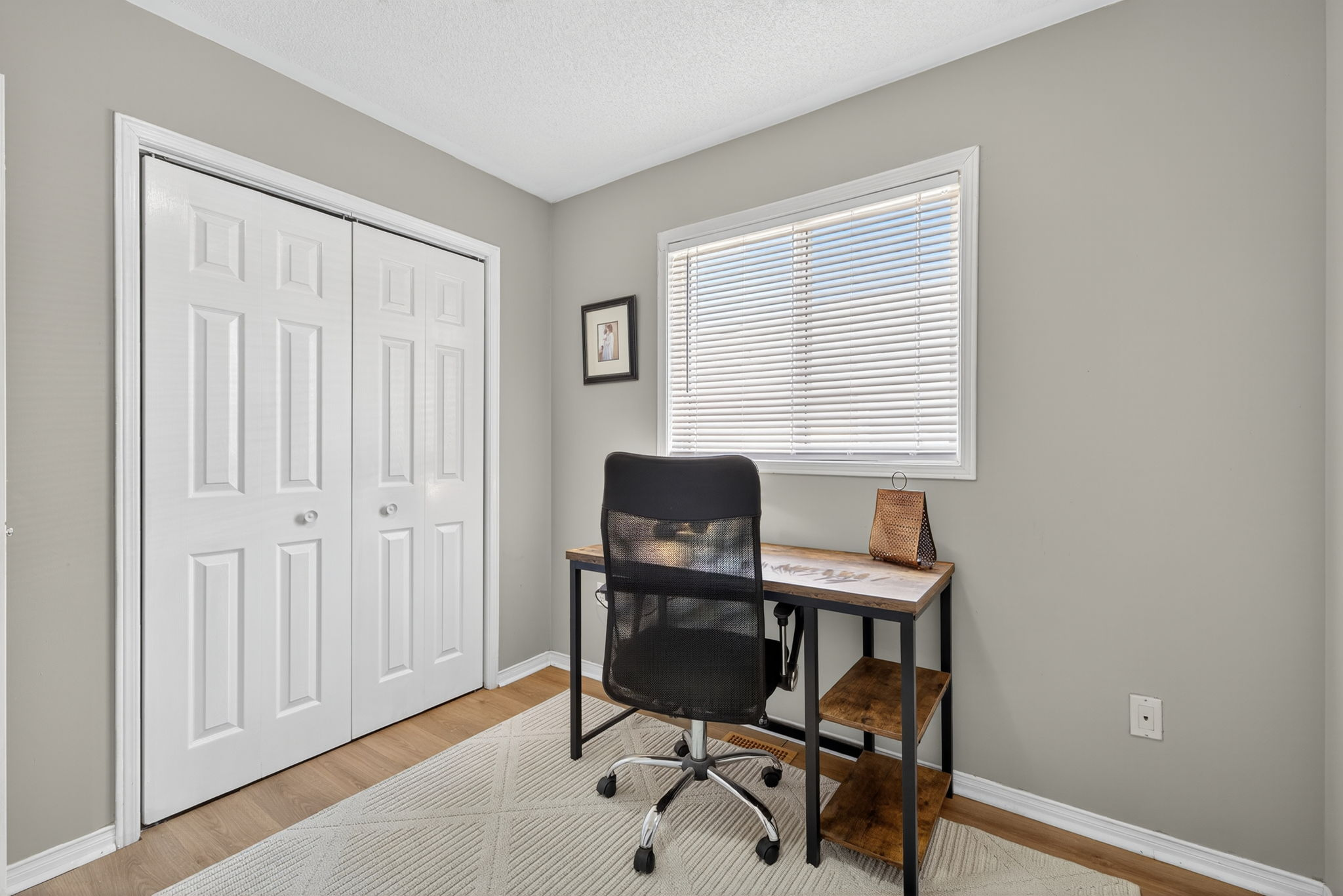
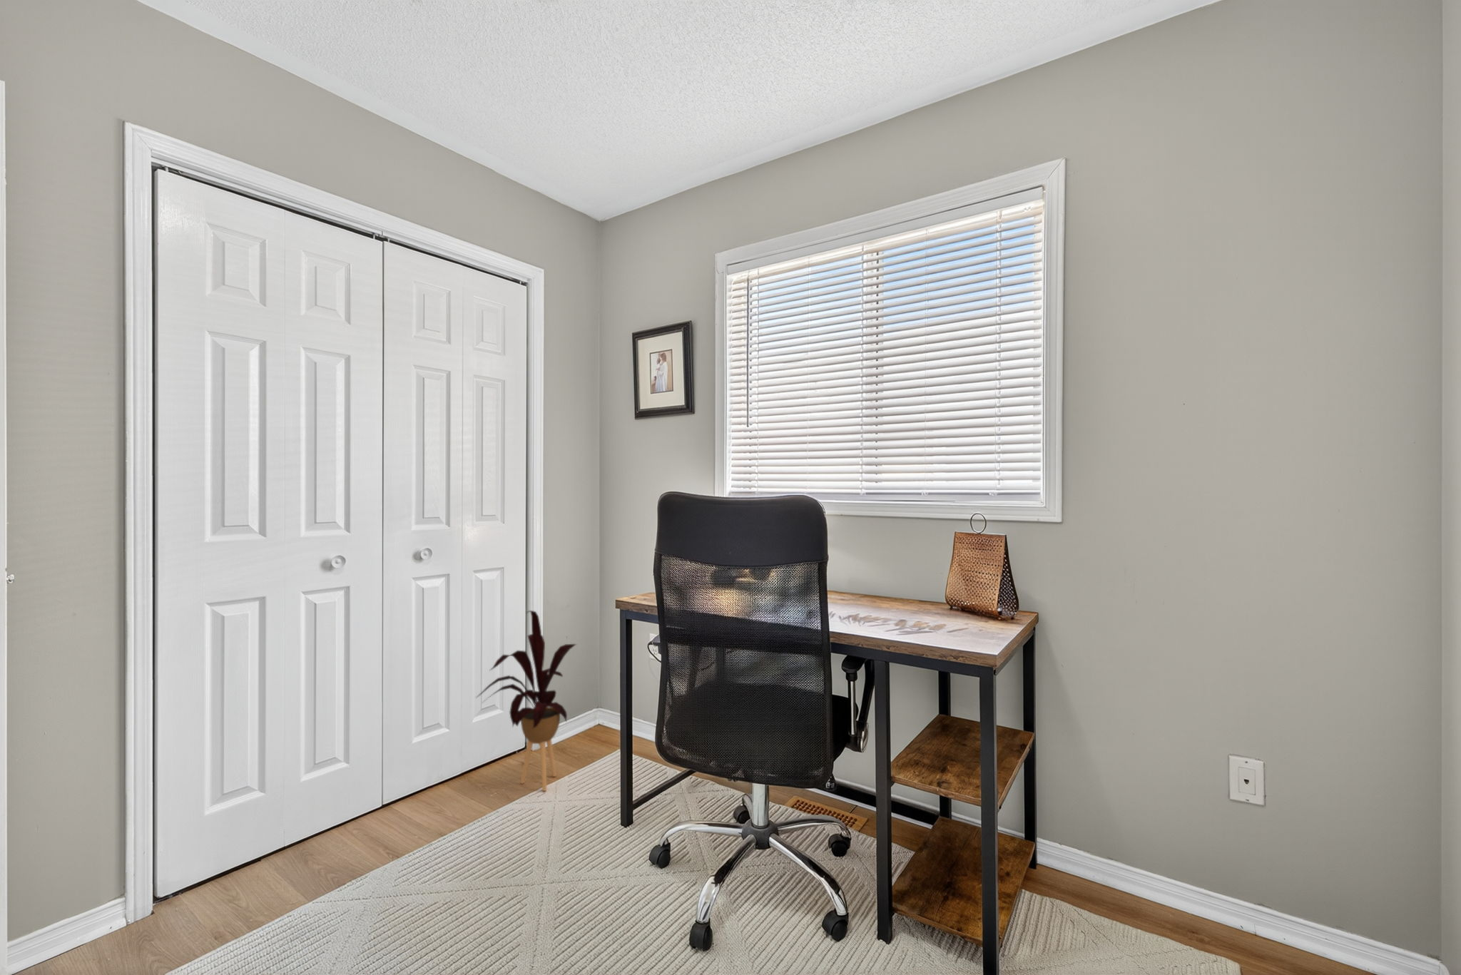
+ house plant [474,609,578,792]
